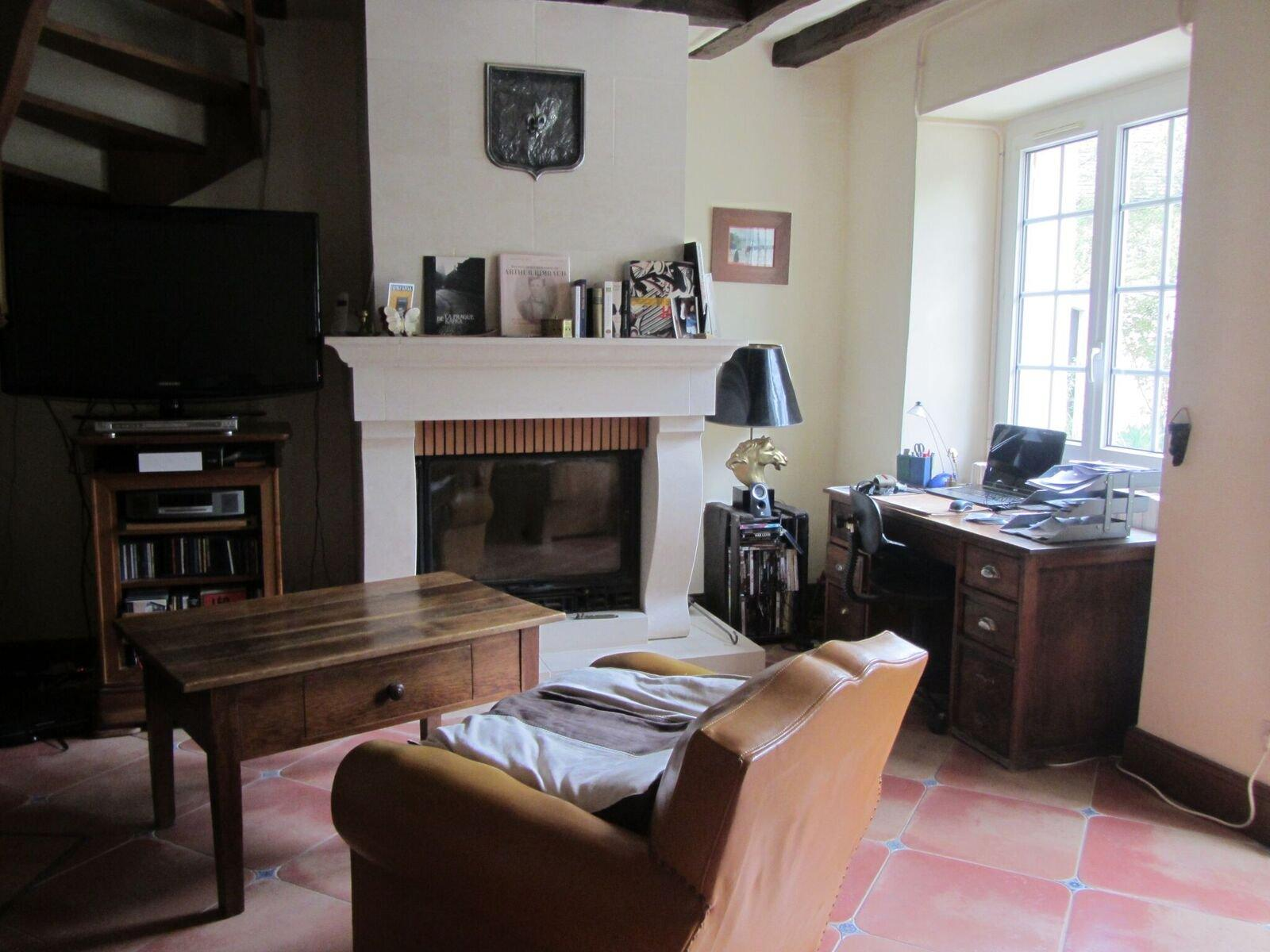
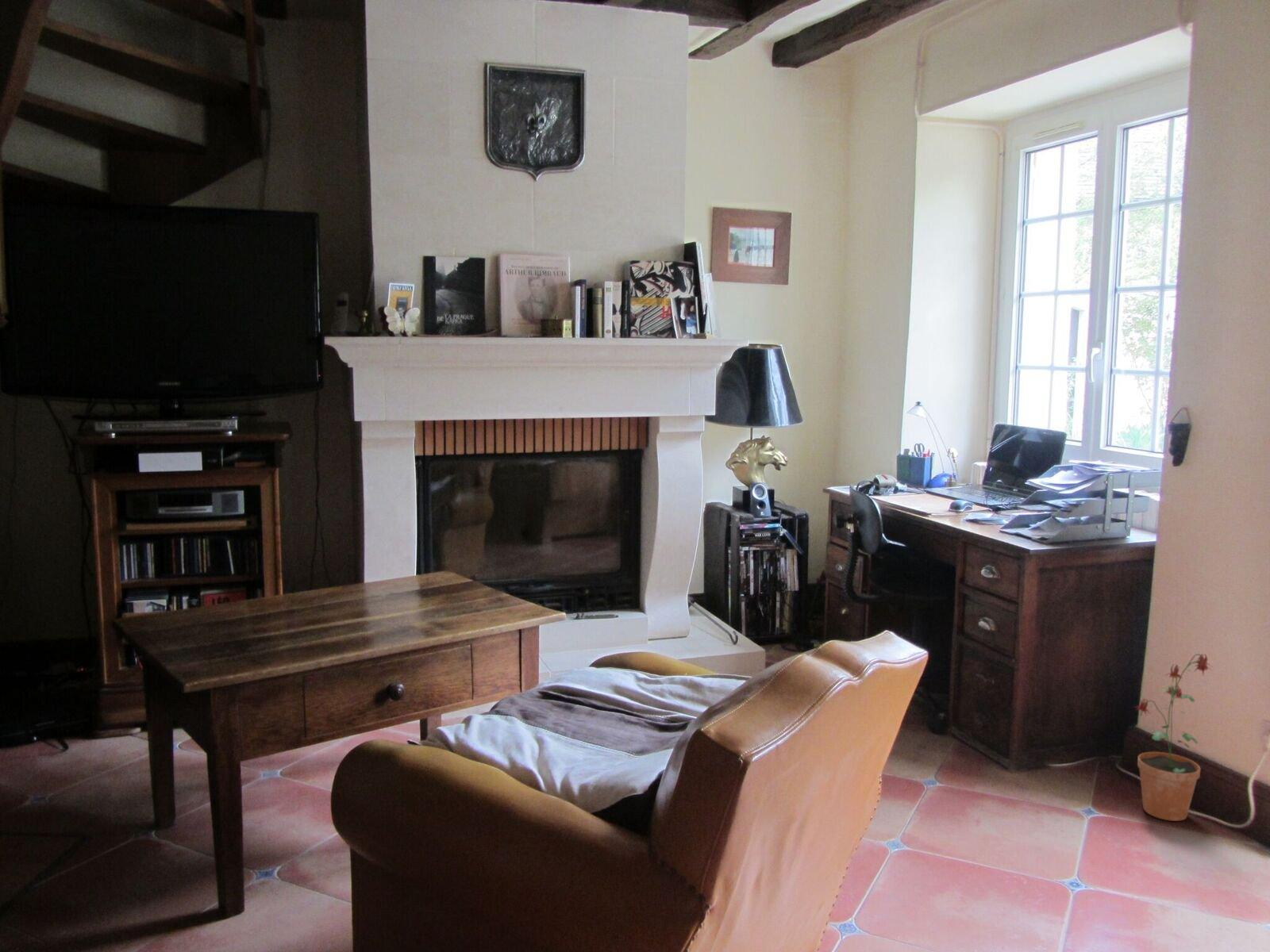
+ potted plant [1134,653,1214,822]
